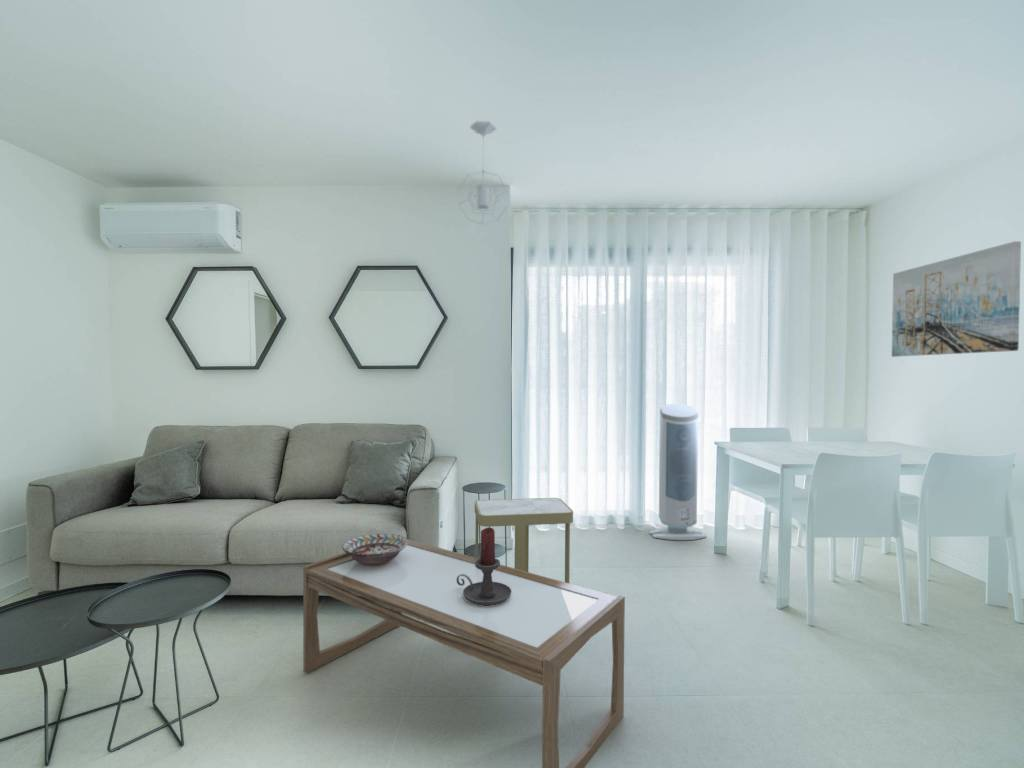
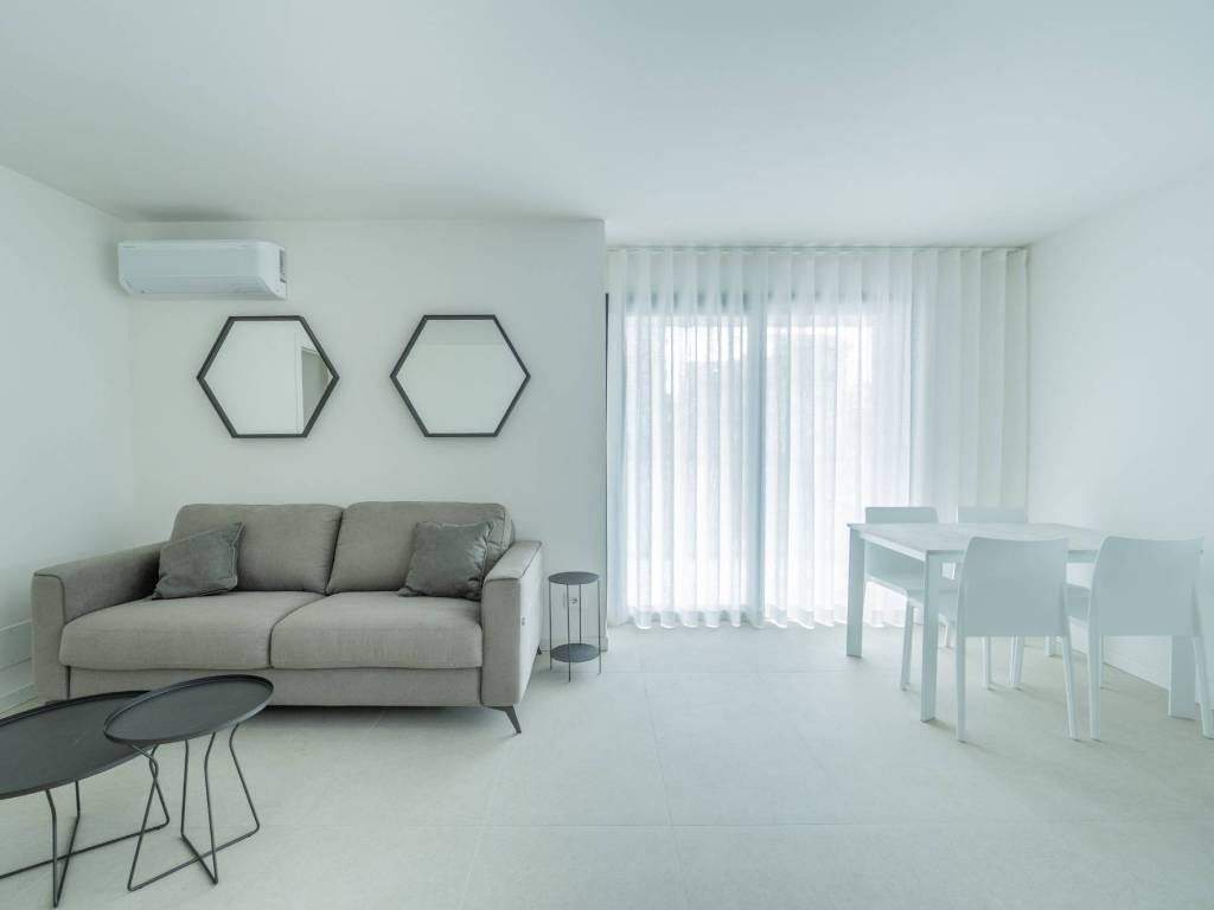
- side table [474,497,574,584]
- wall art [891,240,1022,358]
- coffee table [302,534,626,768]
- decorative bowl [341,533,408,565]
- candle holder [456,527,512,606]
- air purifier [648,403,707,541]
- pendant light [457,120,509,225]
